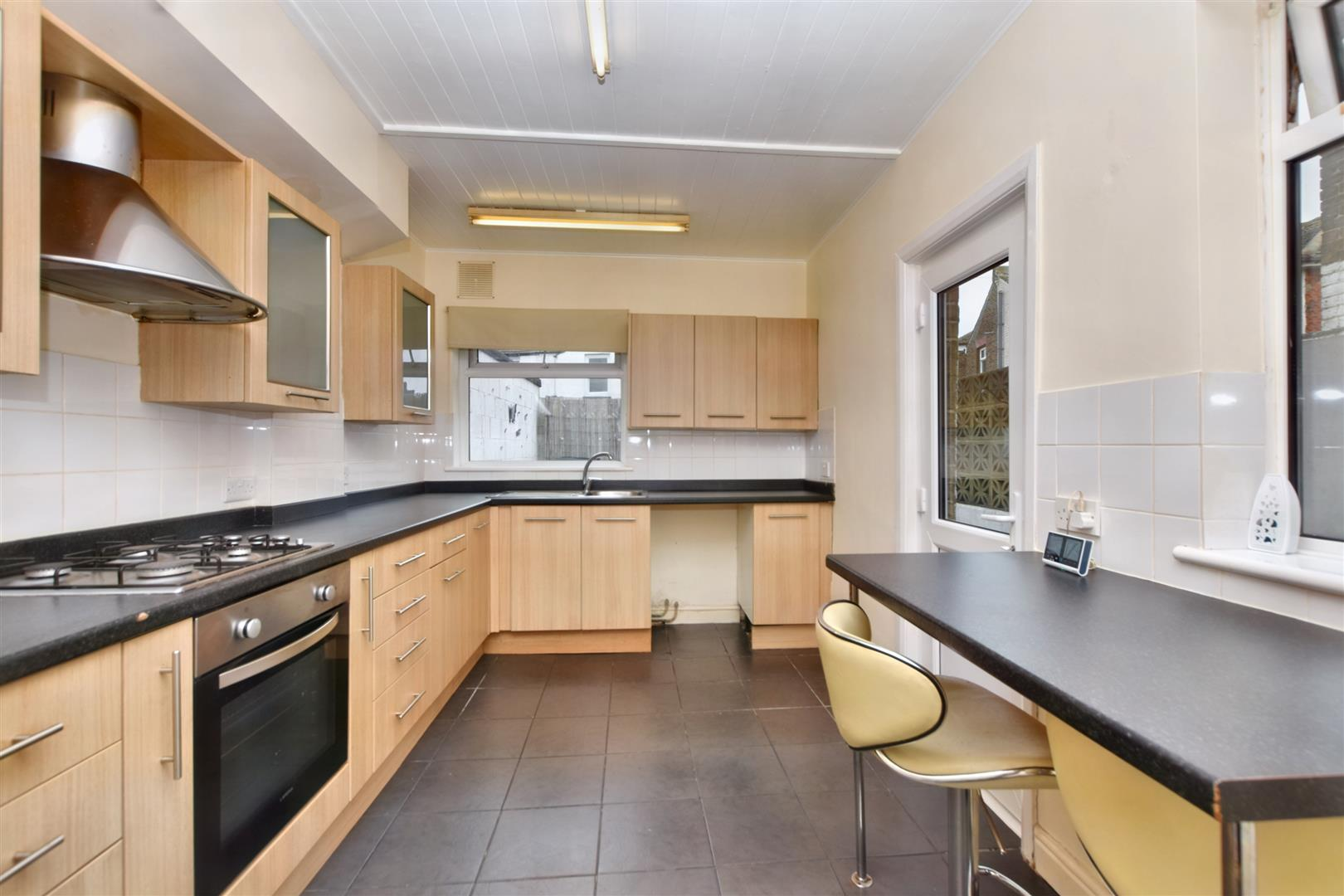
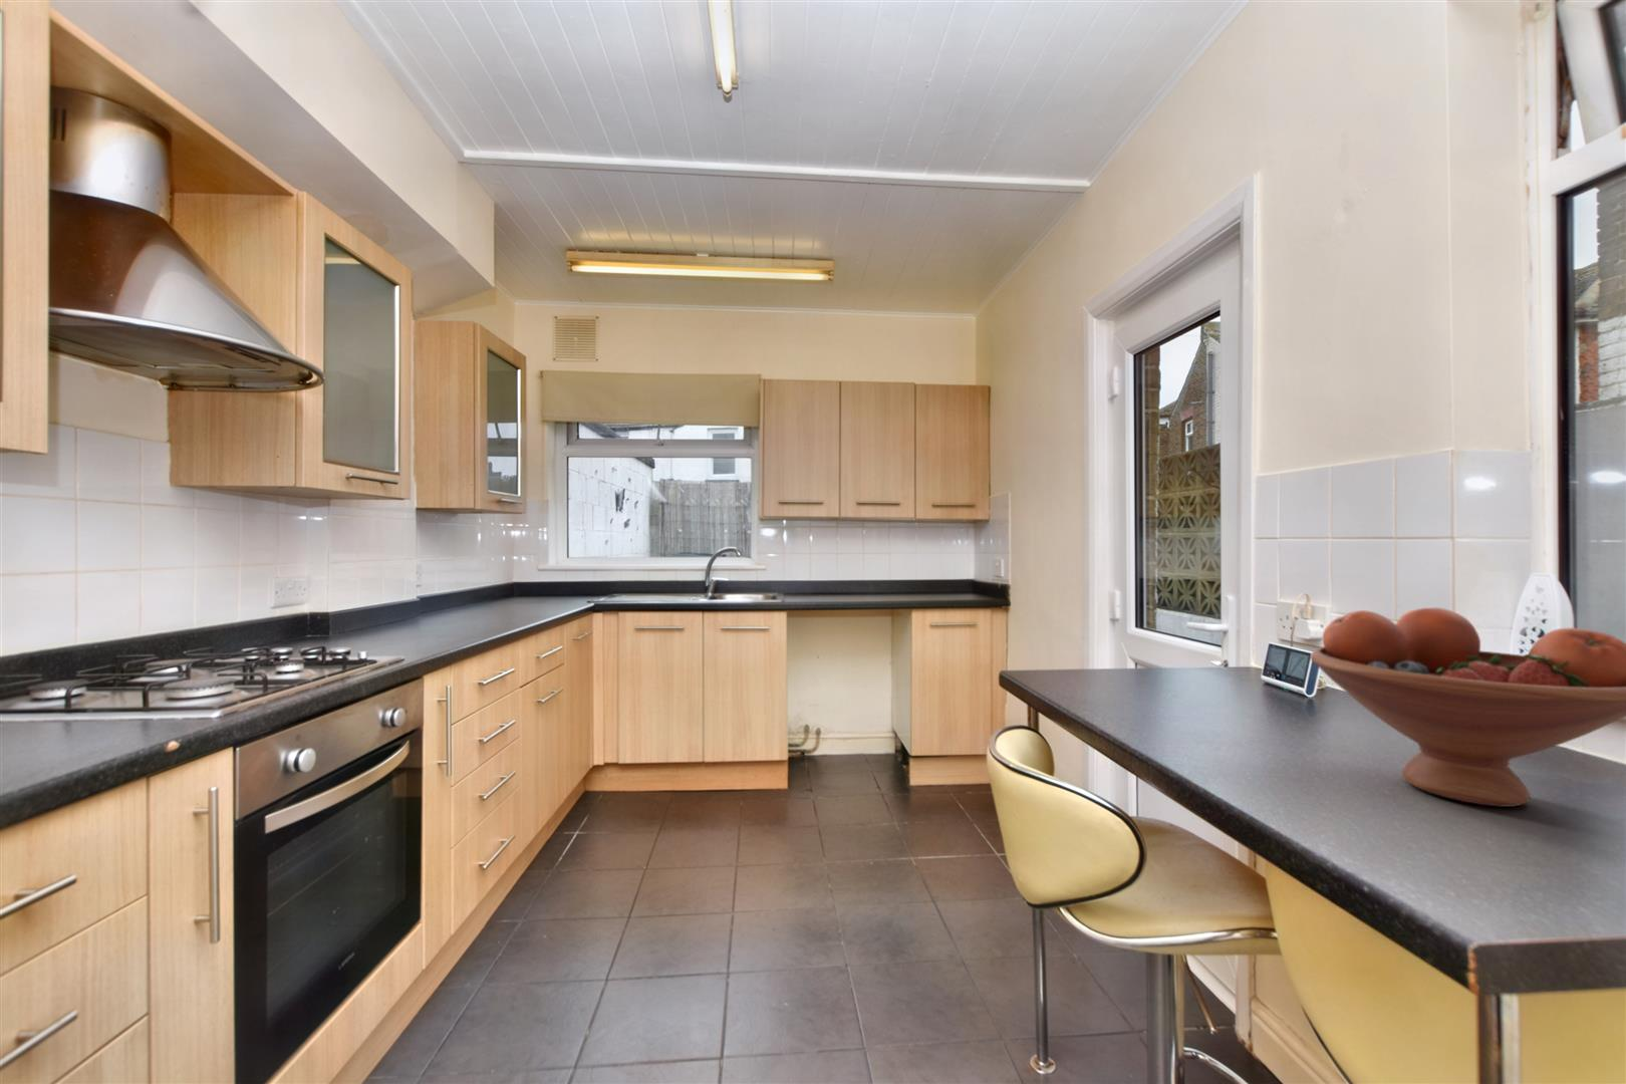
+ fruit bowl [1310,607,1626,808]
